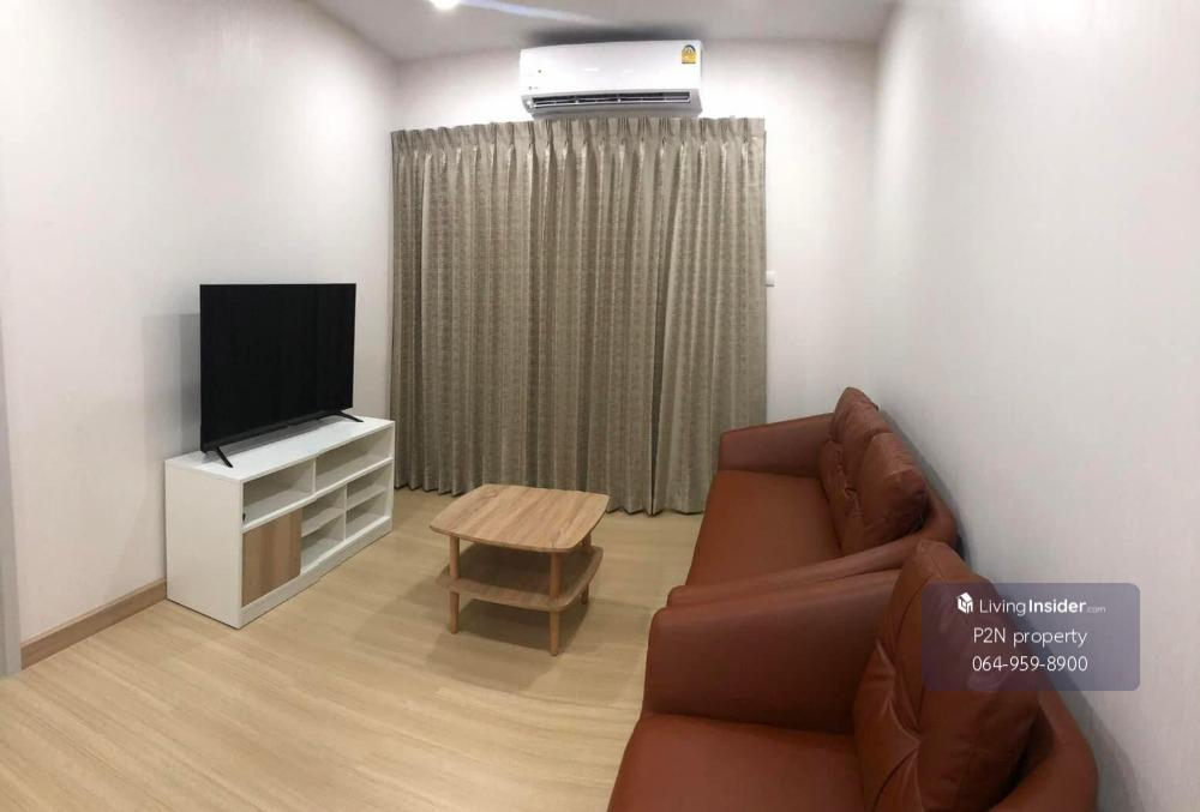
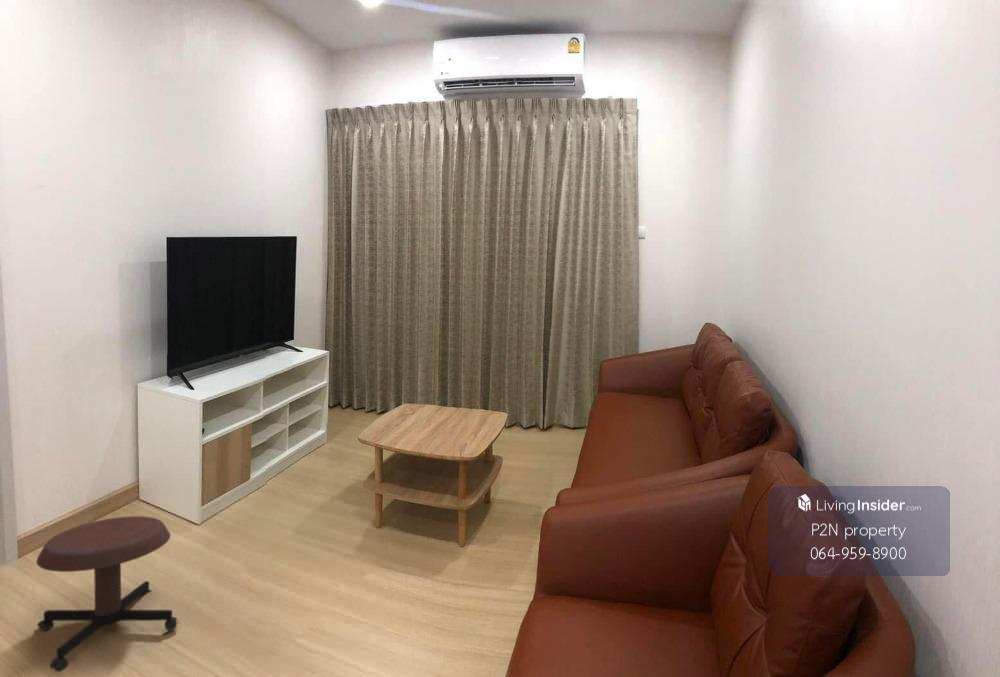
+ stool [36,515,180,673]
